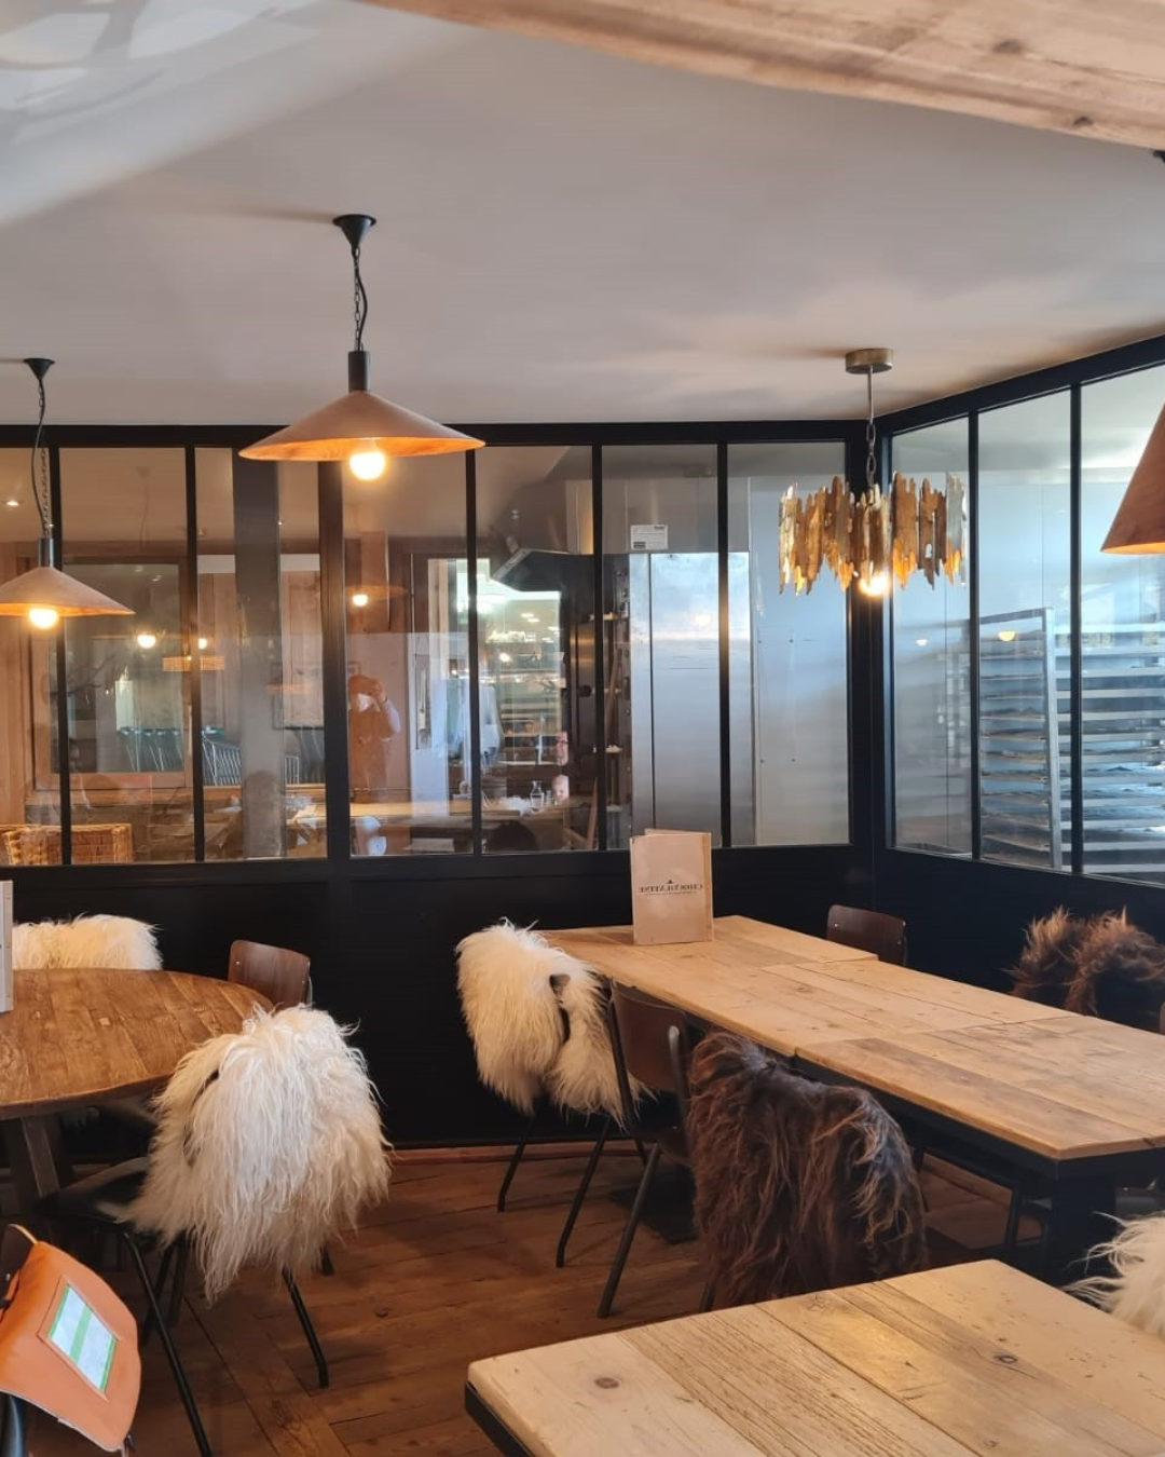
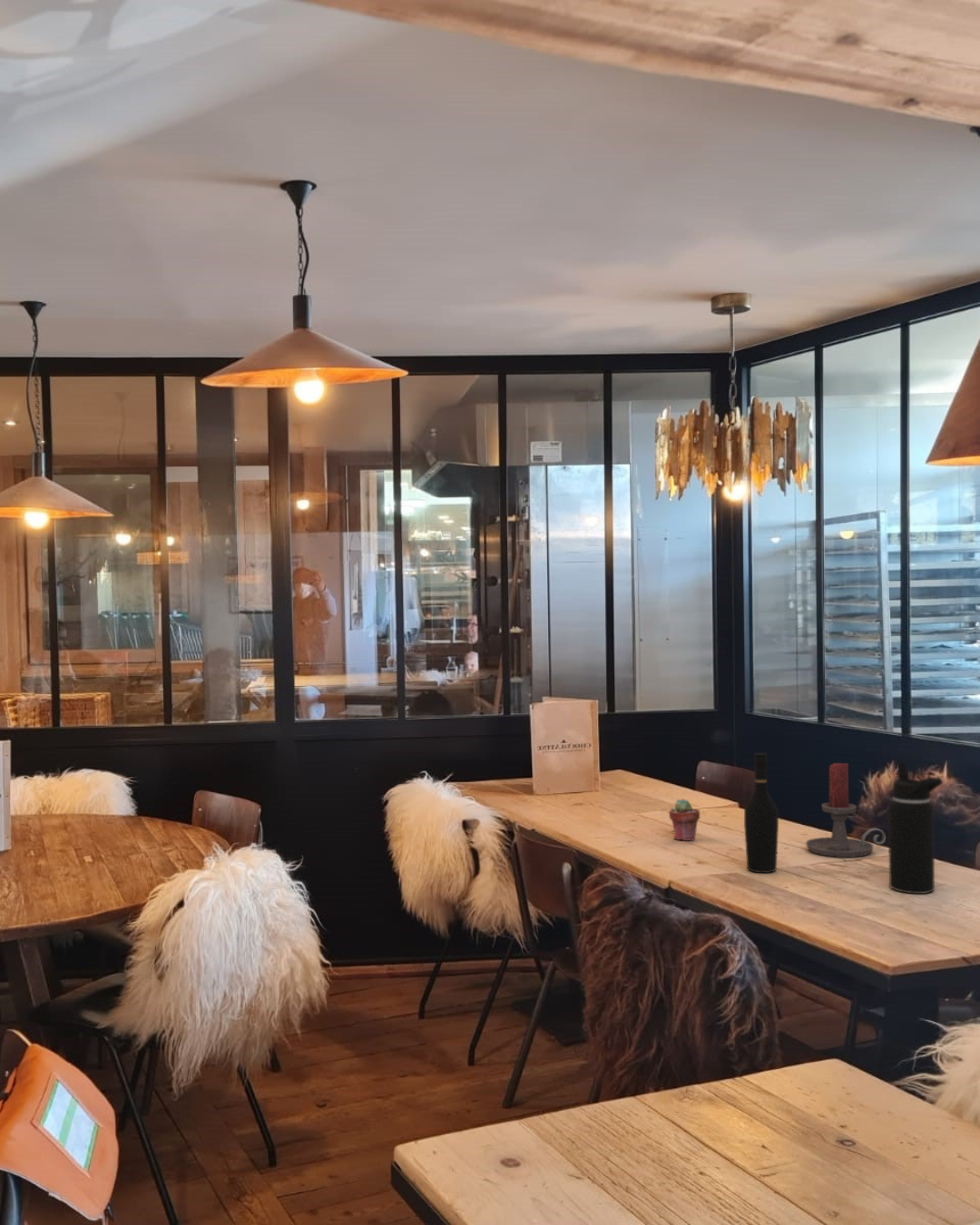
+ water bottle [887,760,944,895]
+ potted succulent [668,799,701,842]
+ wine bottle [743,752,779,874]
+ candle holder [805,761,887,858]
